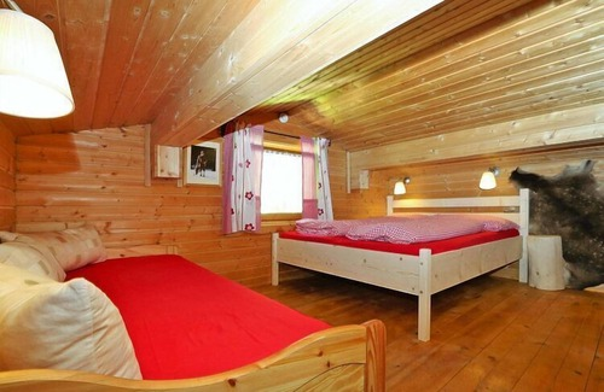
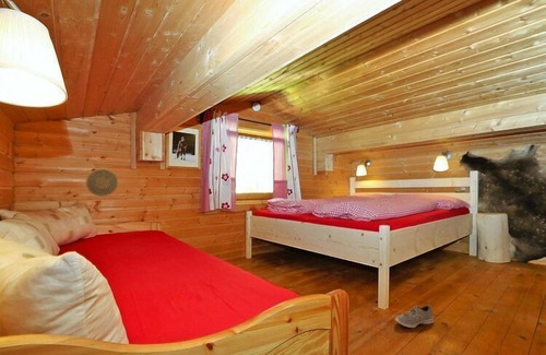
+ sneaker [394,304,435,329]
+ decorative plate [85,168,119,198]
